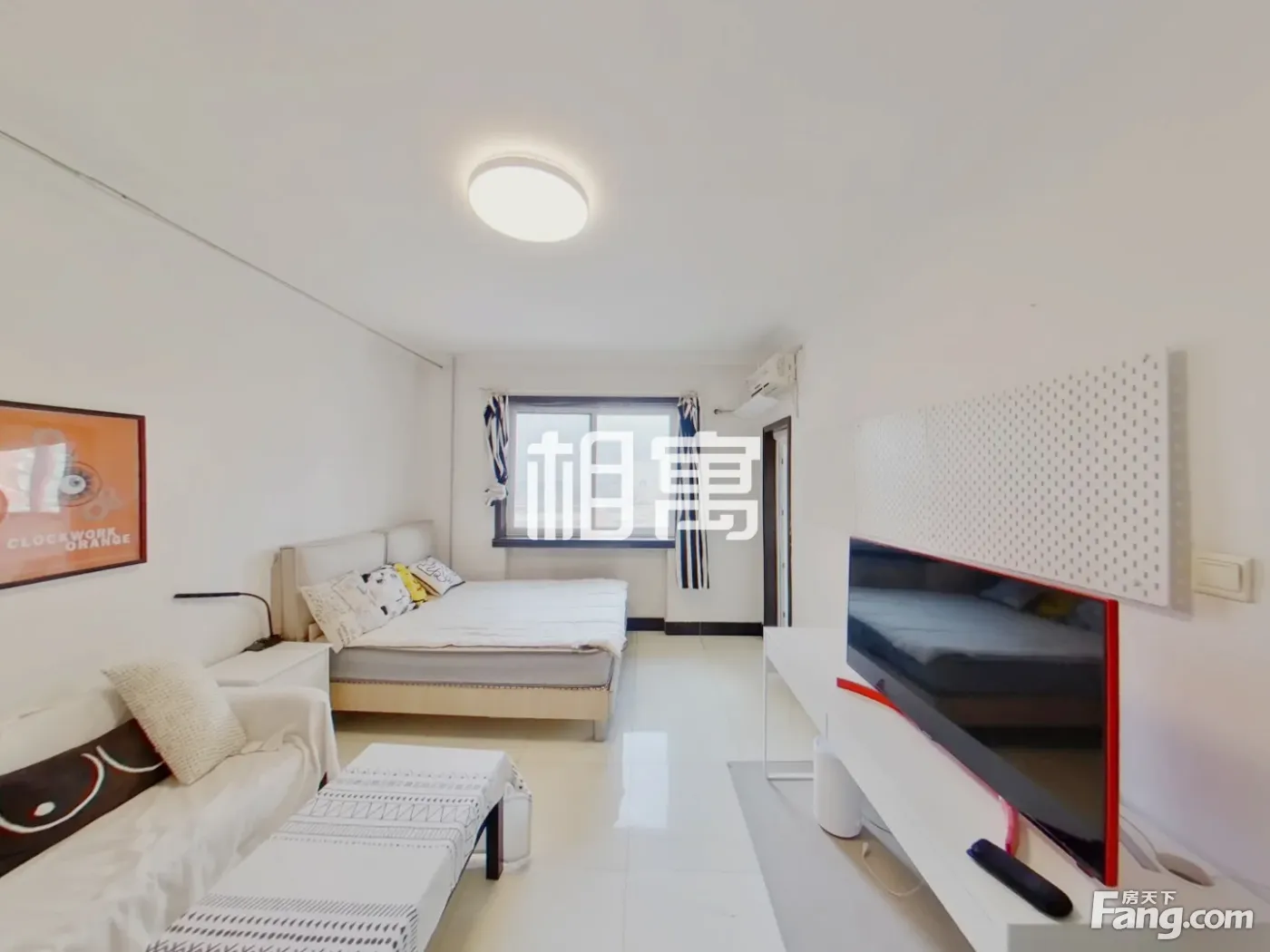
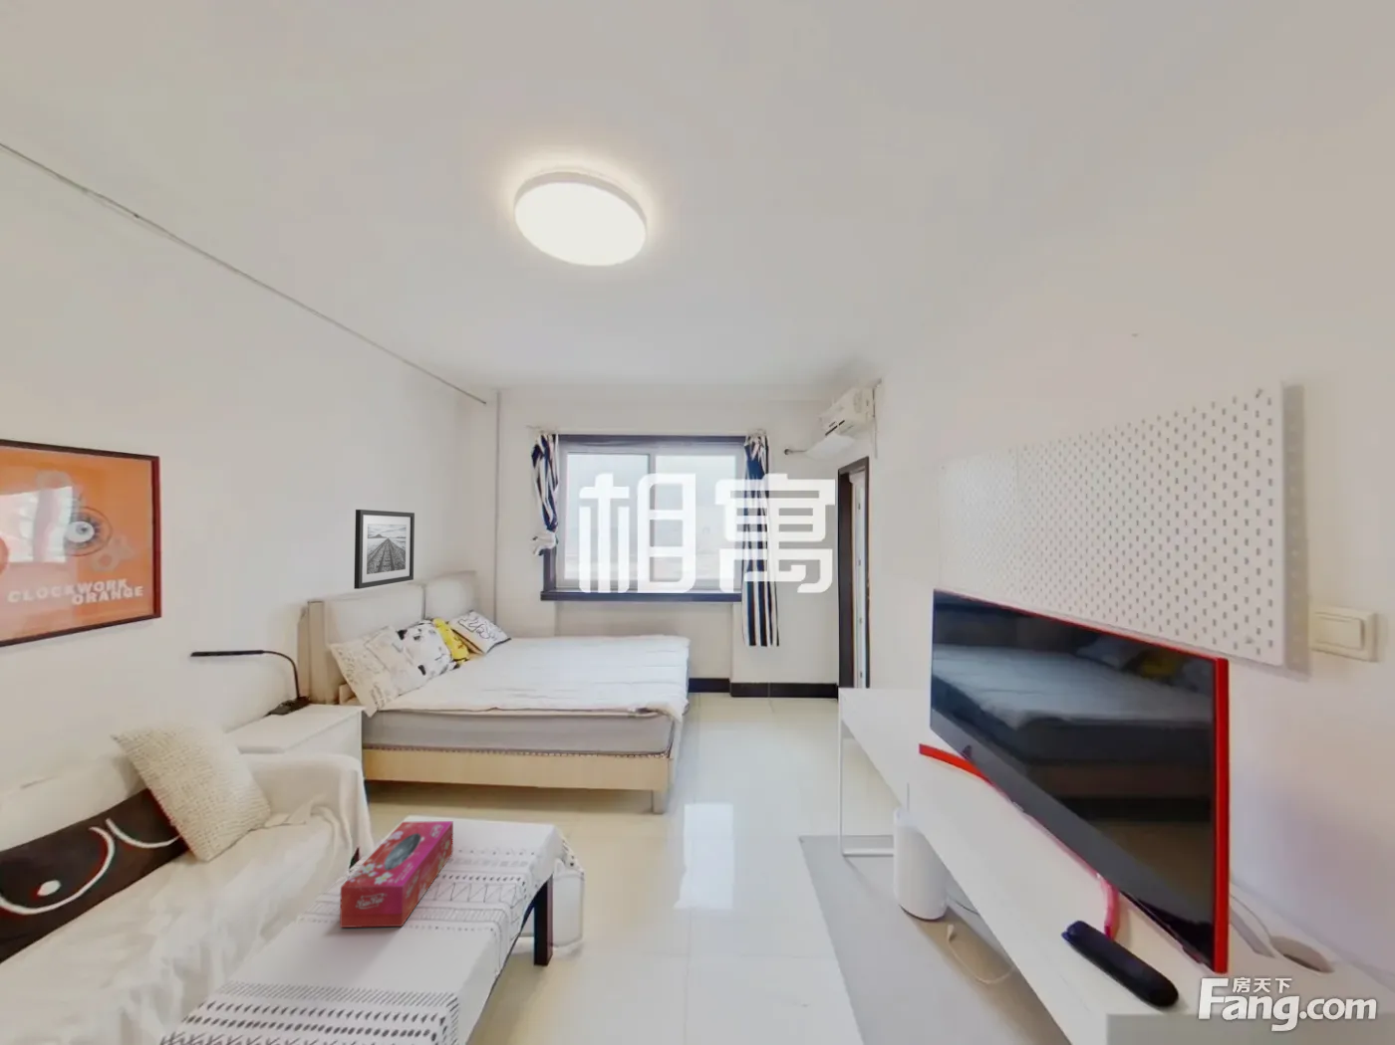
+ tissue box [338,820,455,929]
+ wall art [353,508,415,591]
